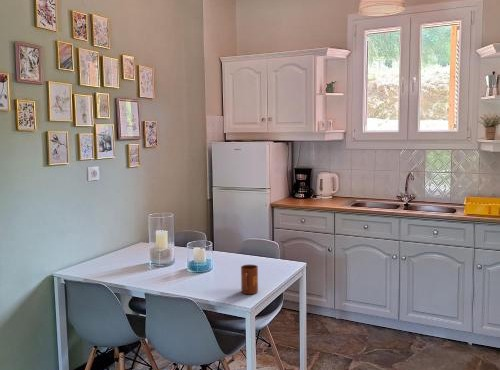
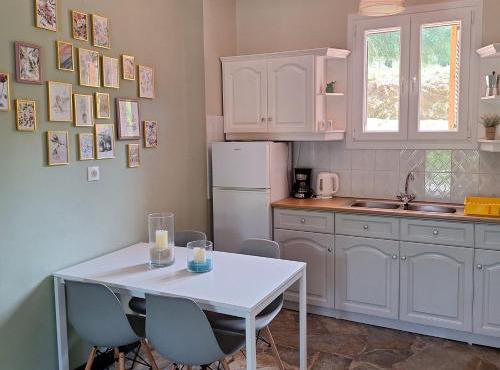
- mug [240,264,259,295]
